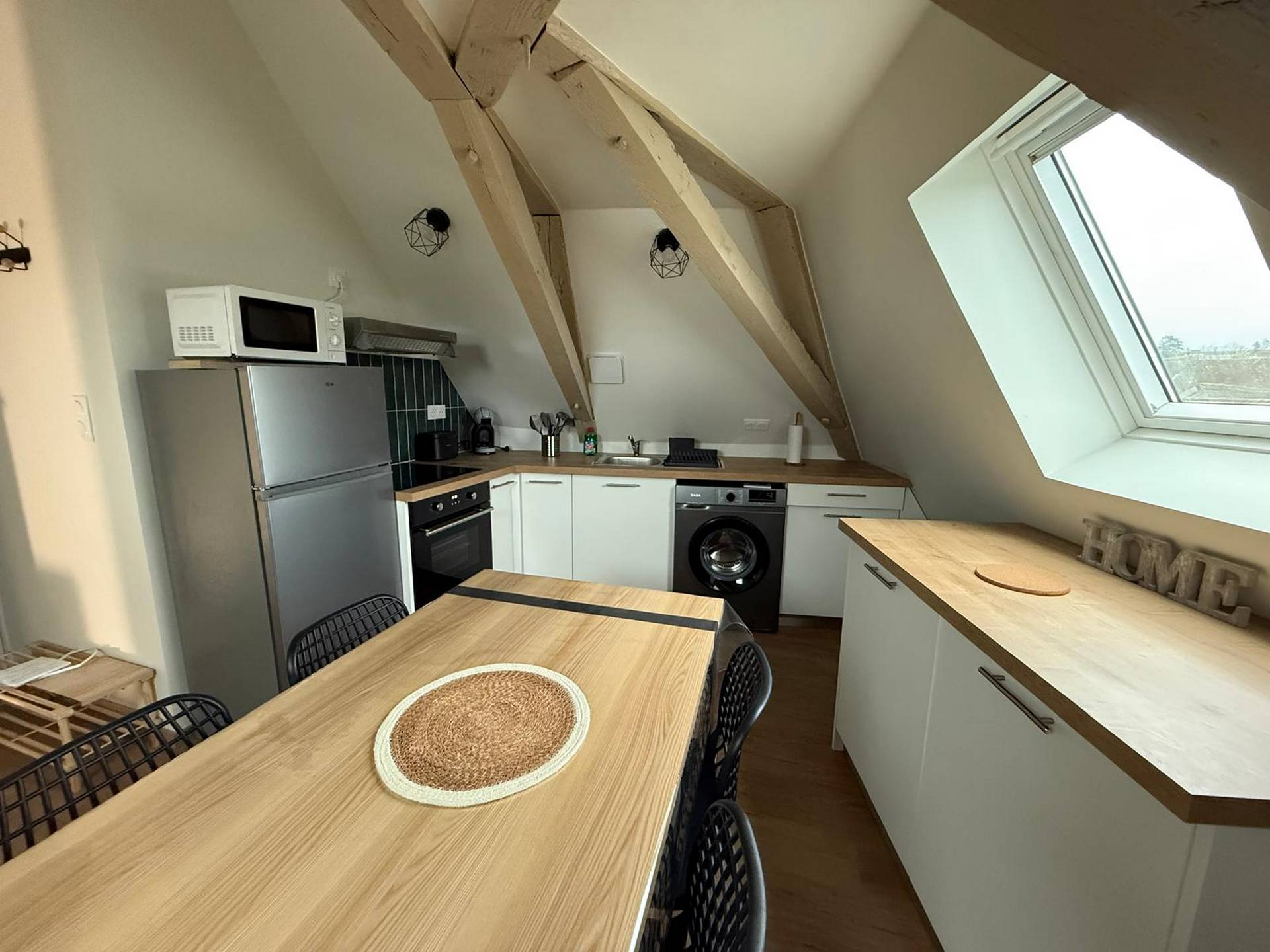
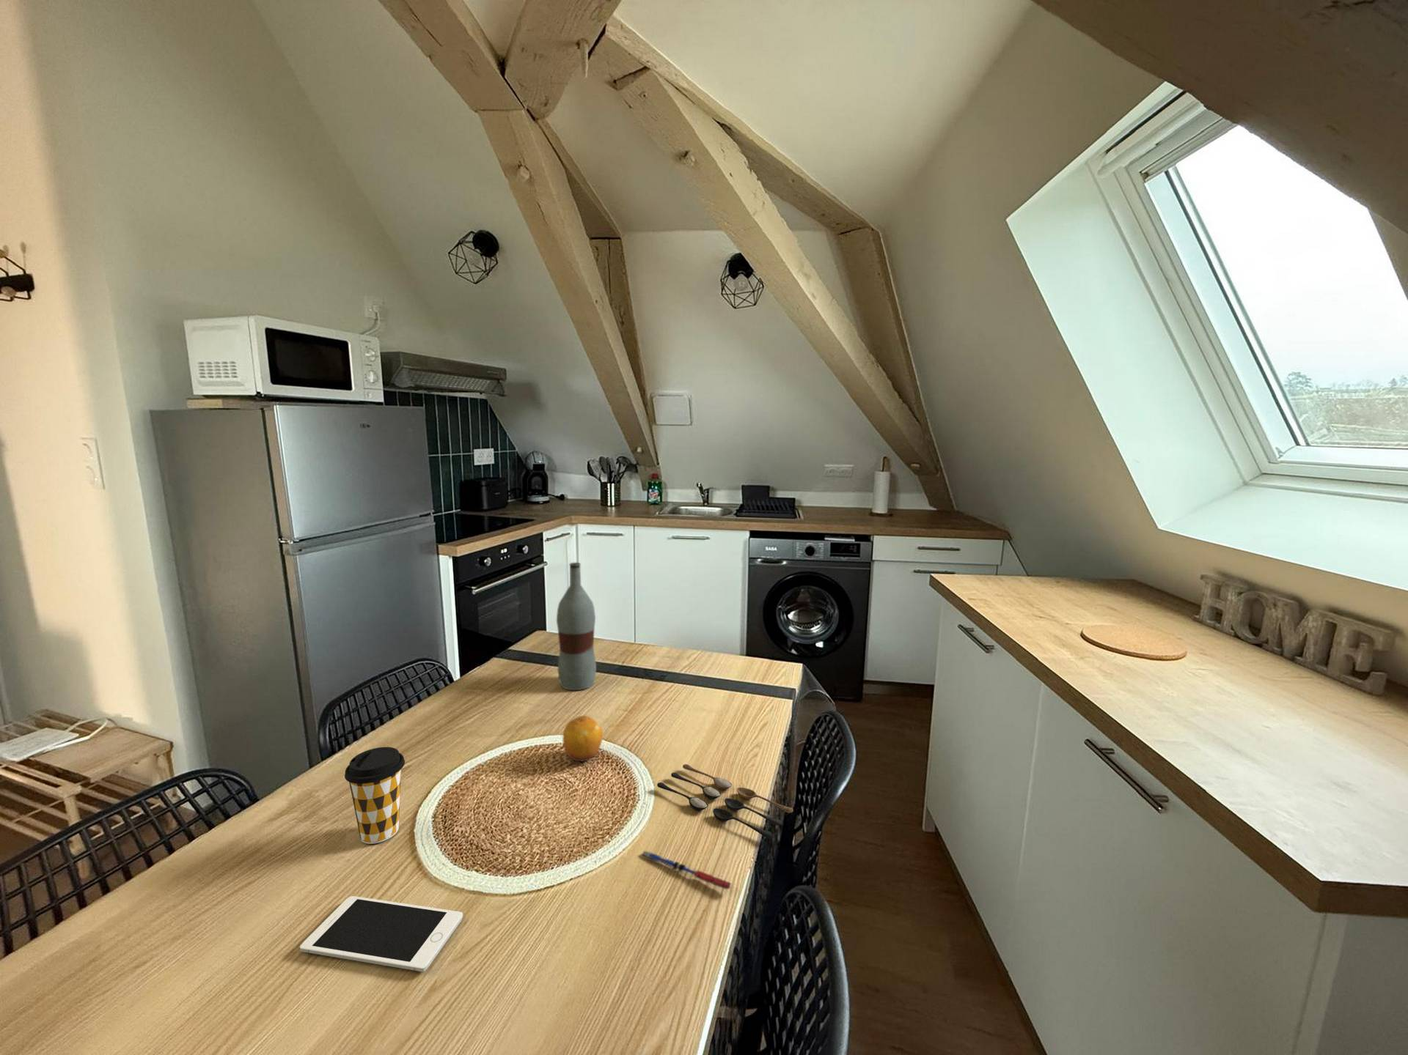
+ cell phone [299,895,463,973]
+ fruit [562,715,603,762]
+ coffee cup [344,747,406,844]
+ bottle [555,562,596,690]
+ spoon [656,764,794,838]
+ pen [641,850,732,891]
